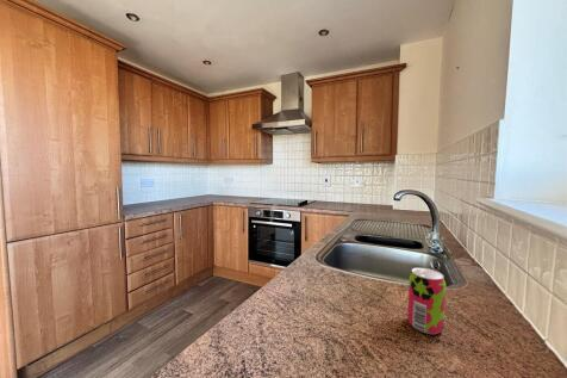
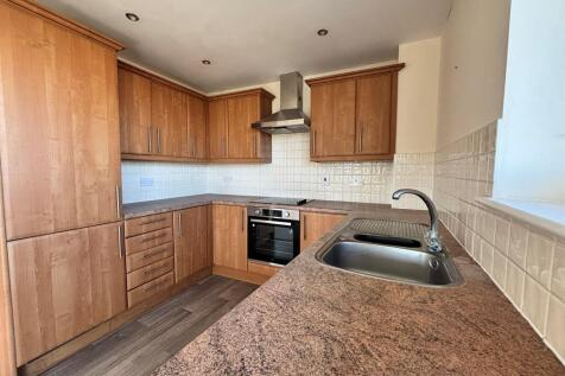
- beverage can [406,266,447,335]
